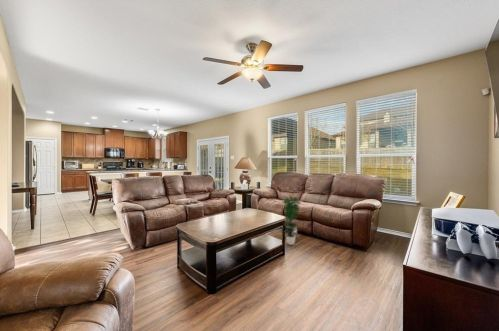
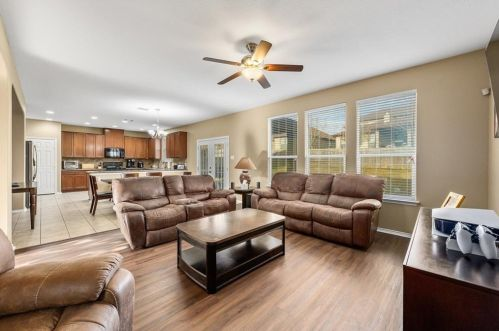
- potted plant [279,192,302,246]
